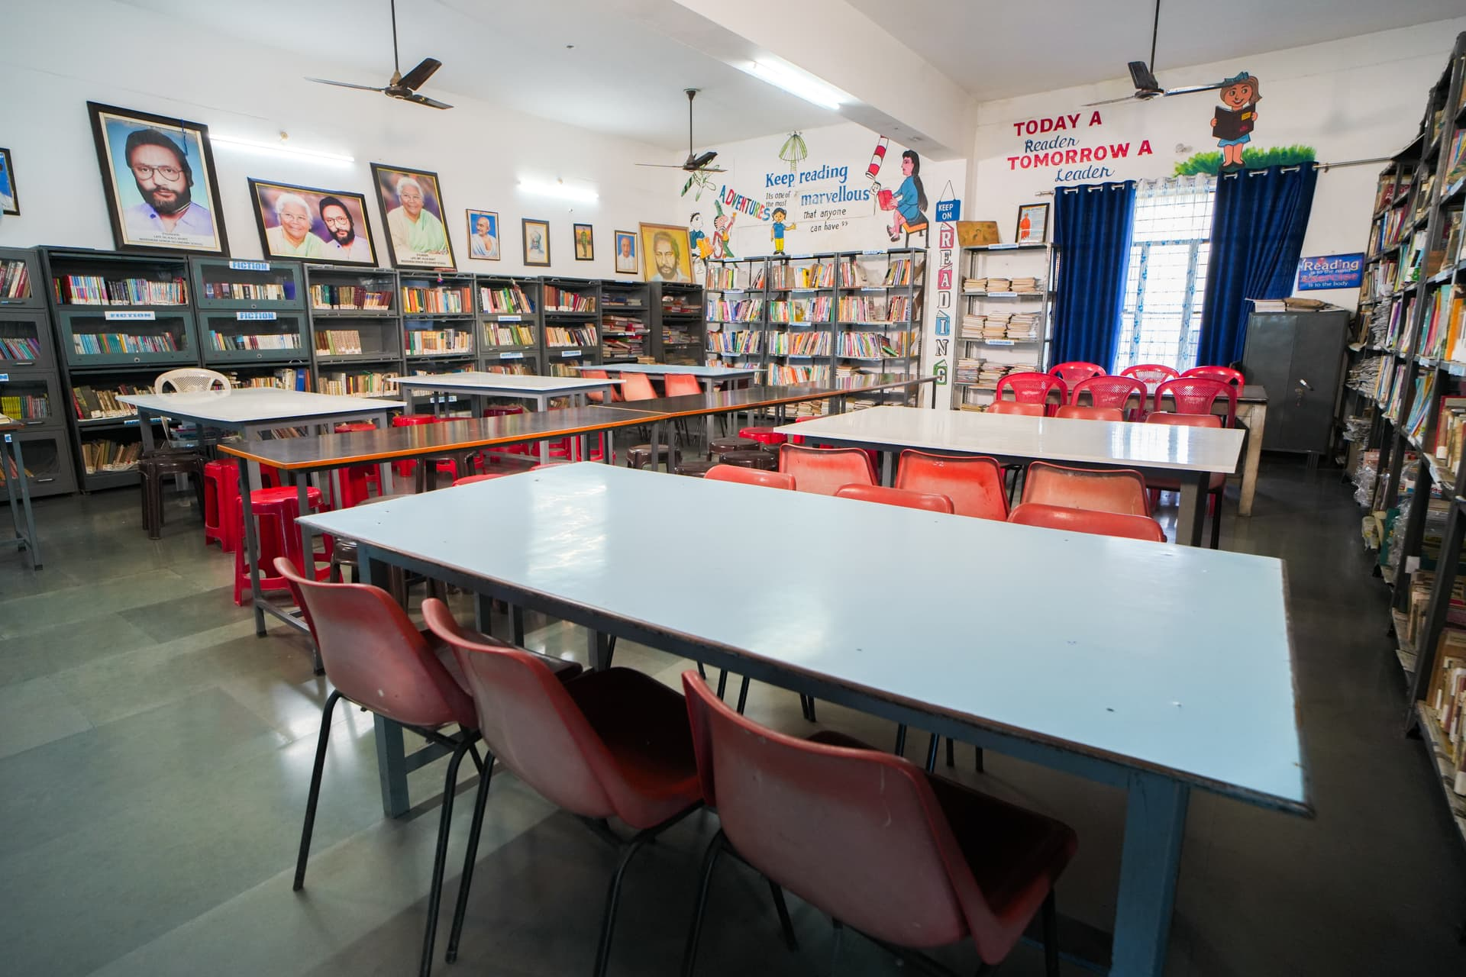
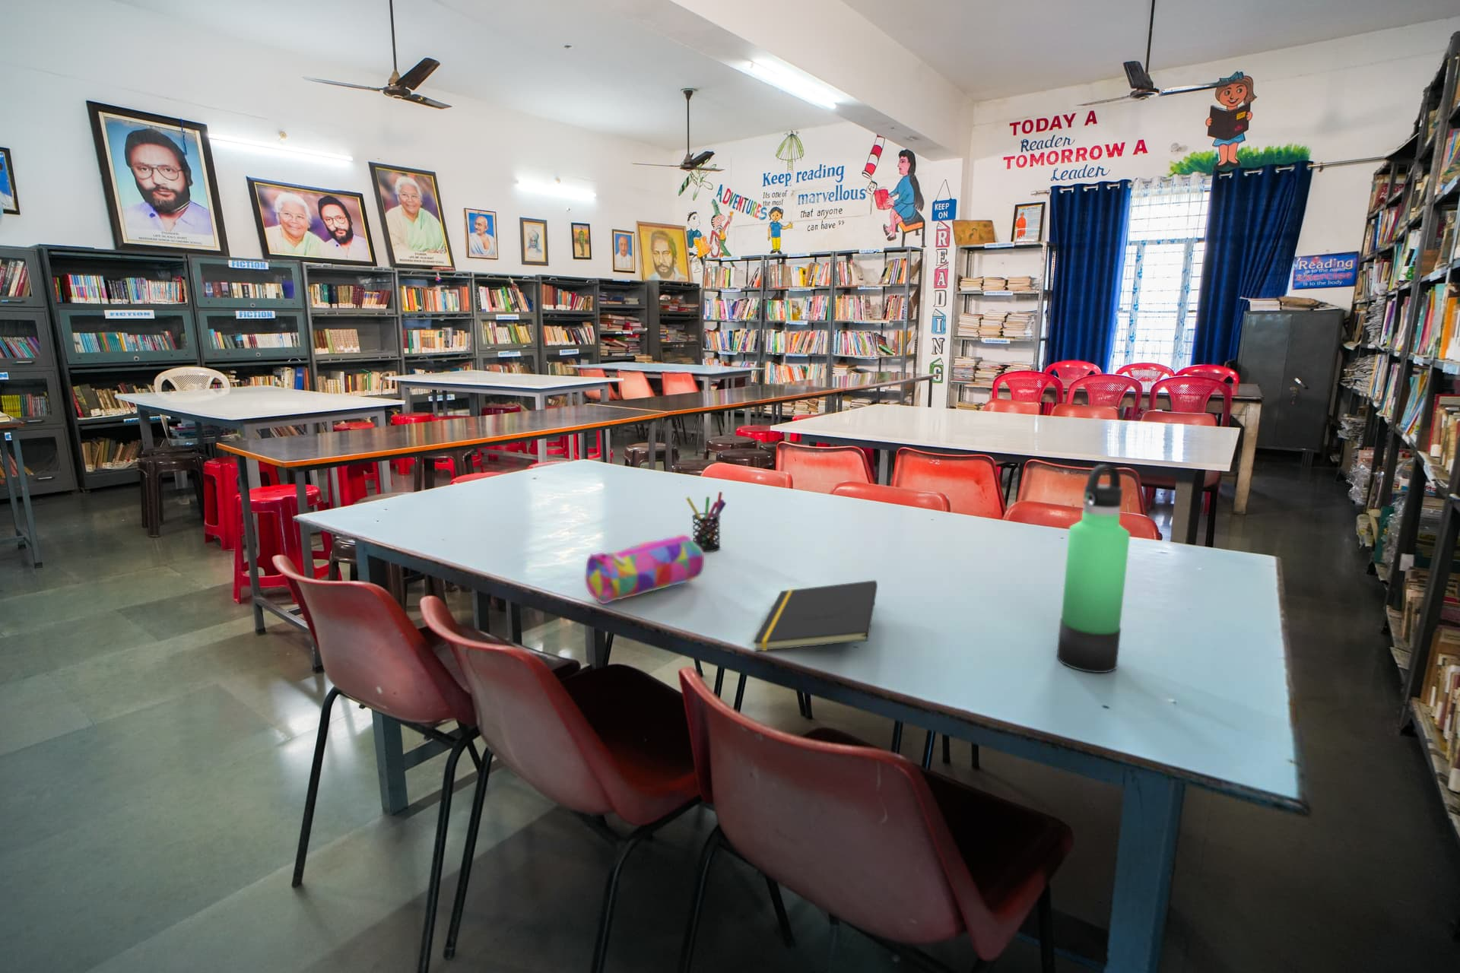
+ thermos bottle [1056,464,1131,673]
+ pencil case [584,533,705,604]
+ pen holder [685,491,727,553]
+ notepad [752,579,879,653]
